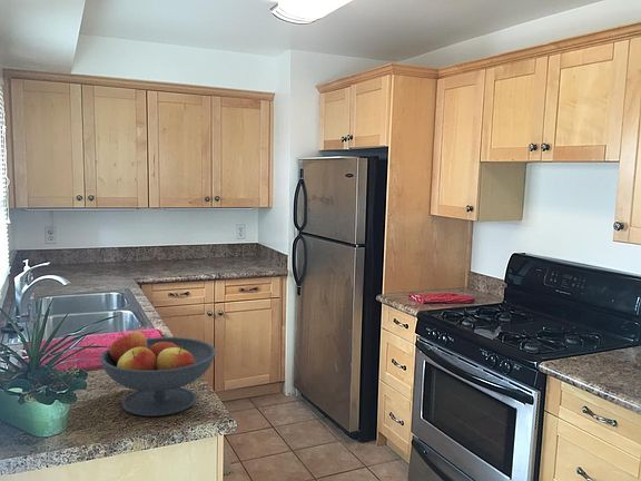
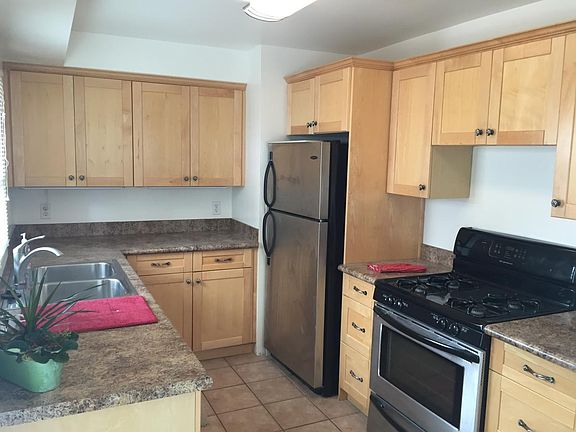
- fruit bowl [99,331,217,418]
